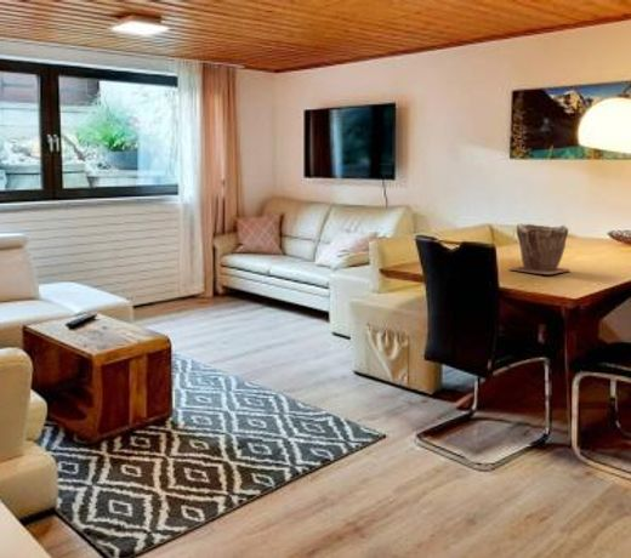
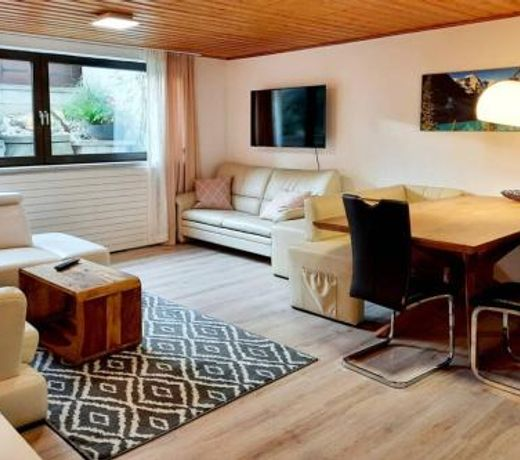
- plant pot [508,222,572,275]
